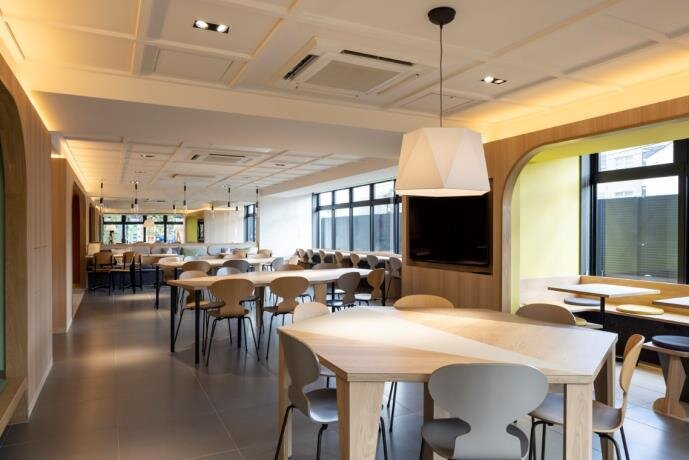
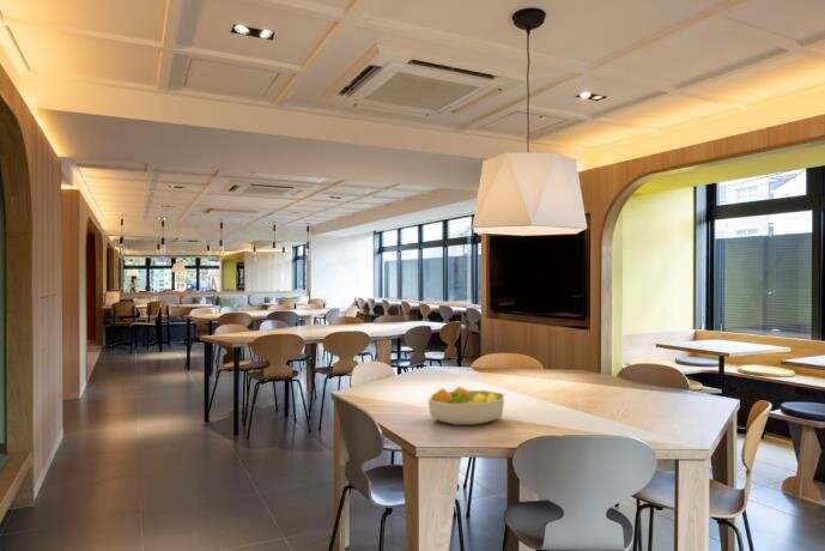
+ fruit bowl [427,385,506,426]
